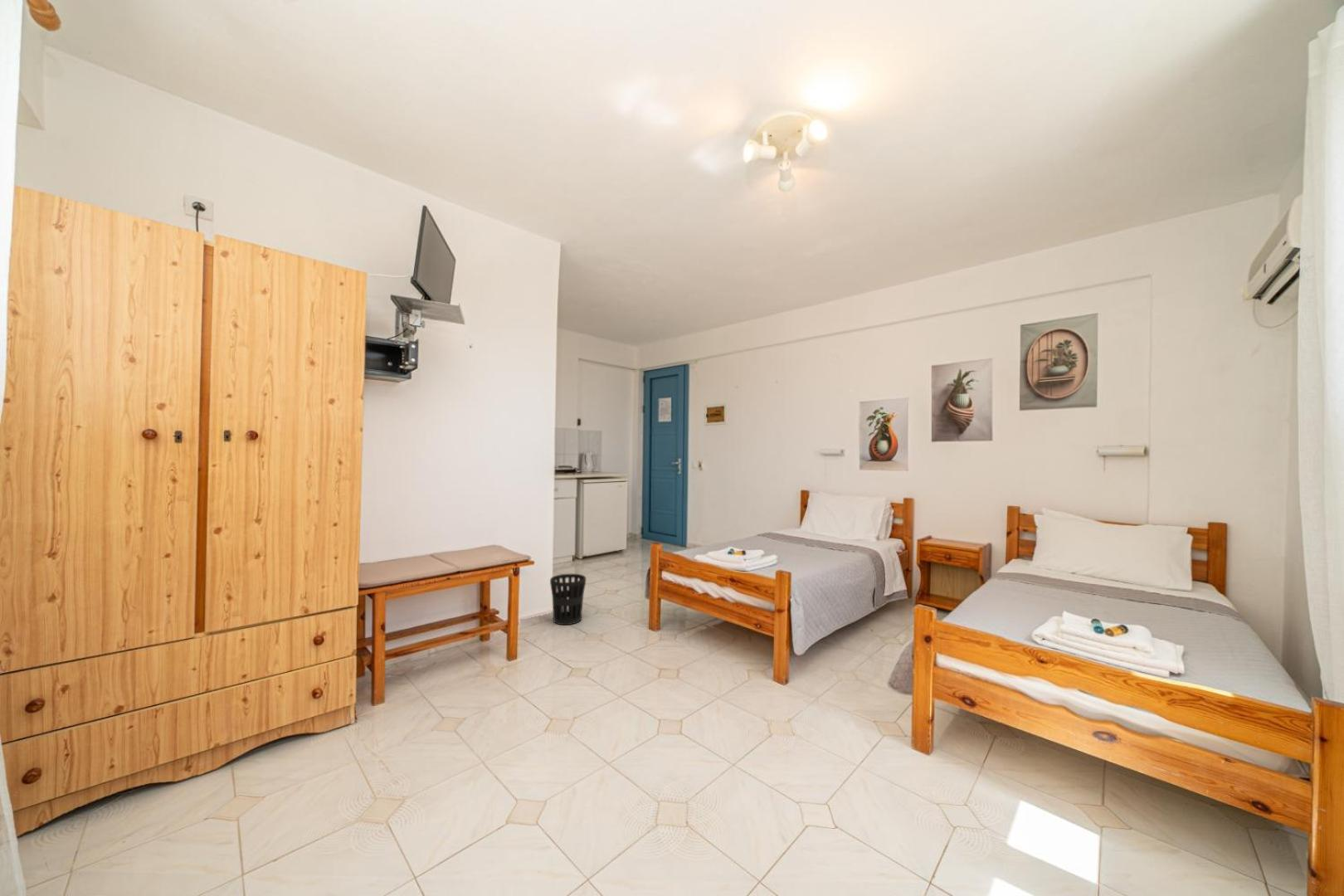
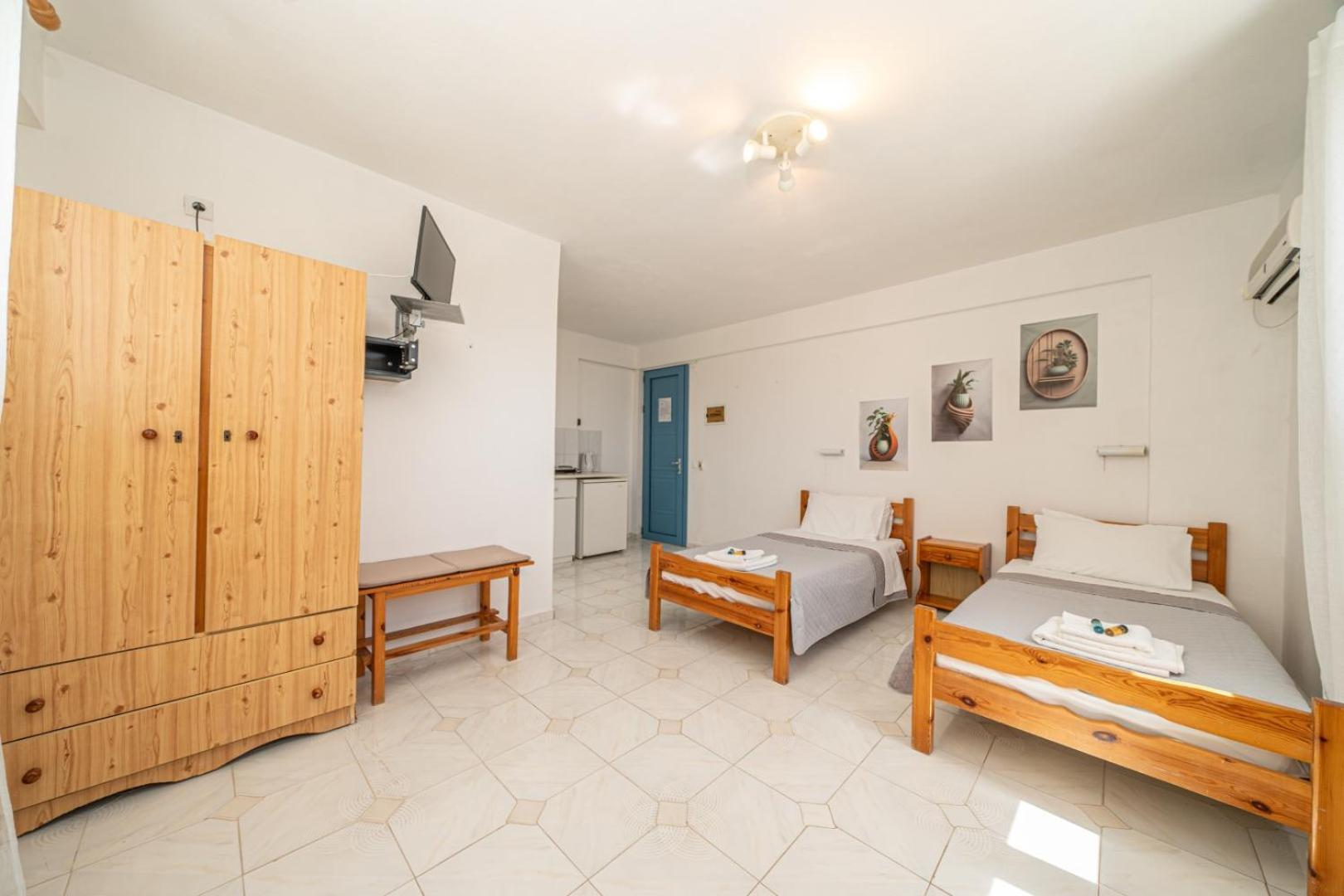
- wastebasket [549,573,587,626]
